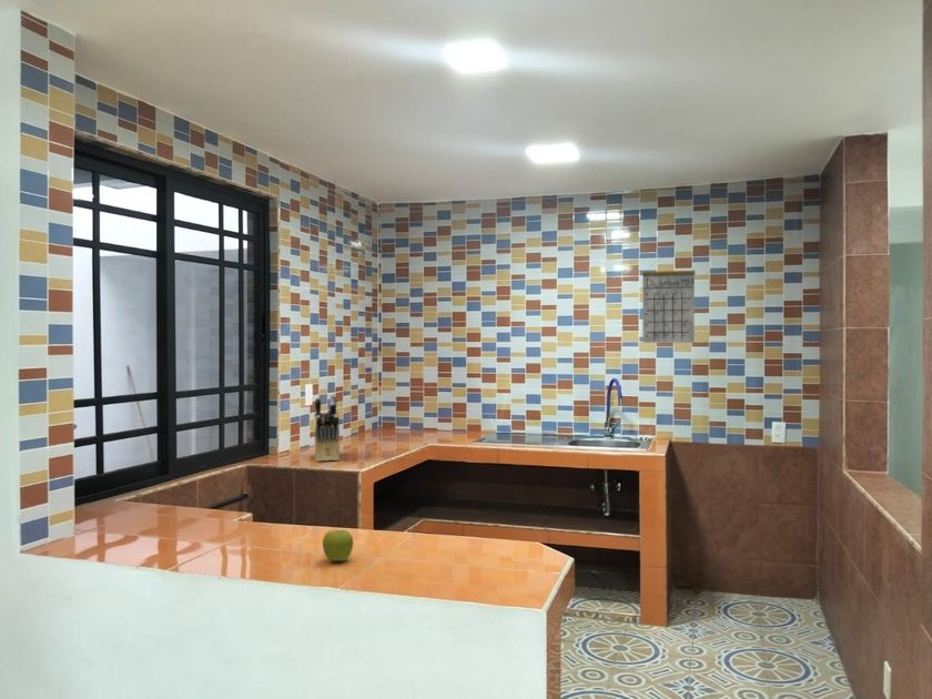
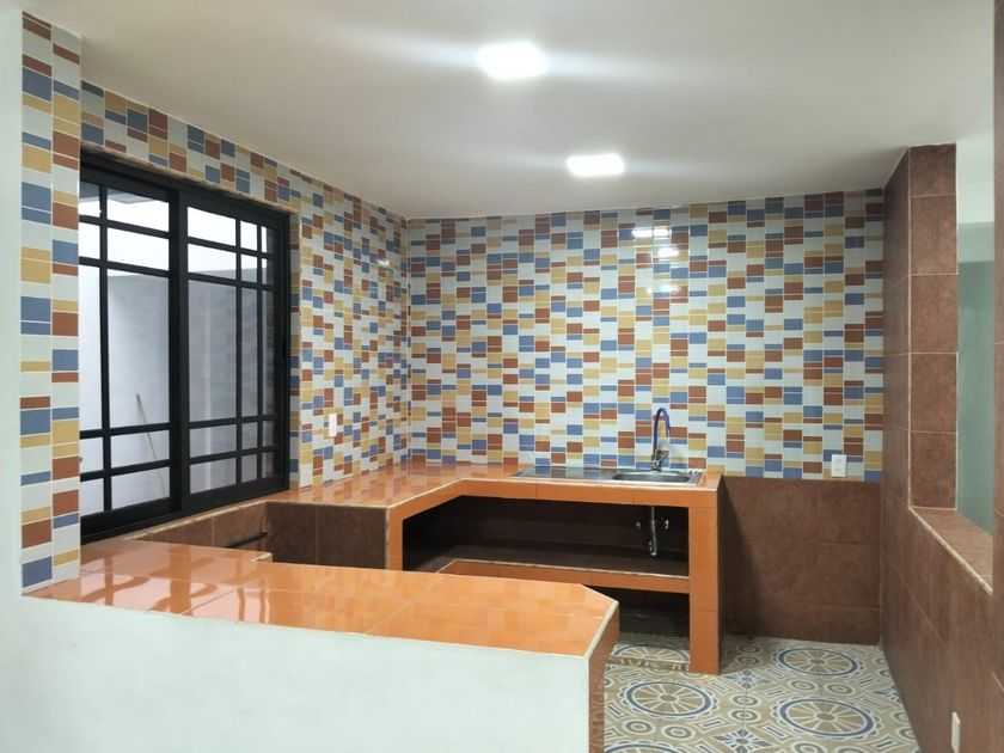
- calendar [641,253,696,344]
- knife block [313,393,341,463]
- fruit [322,528,354,563]
